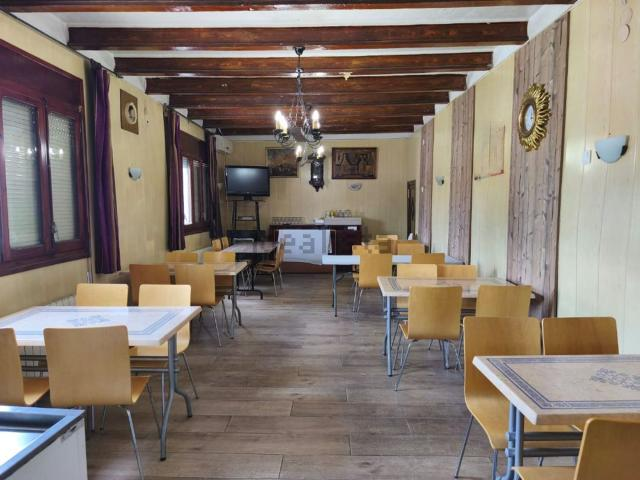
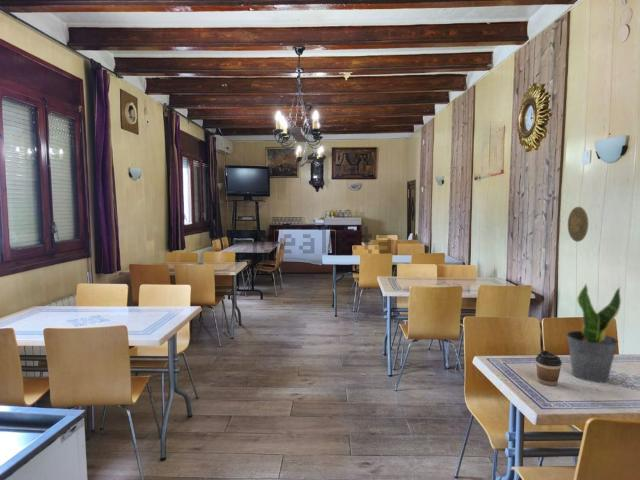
+ decorative plate [567,206,589,243]
+ coffee cup [535,350,563,387]
+ potted plant [565,282,622,383]
